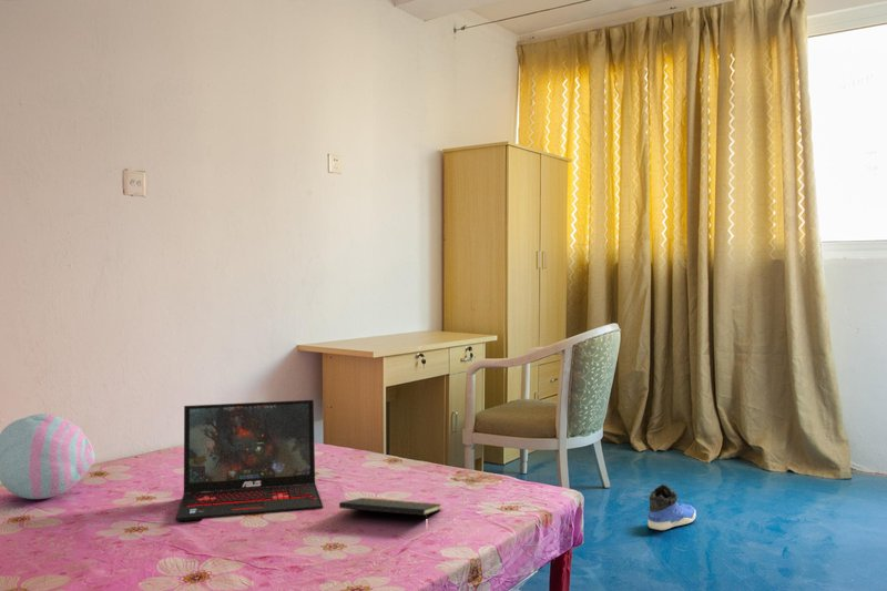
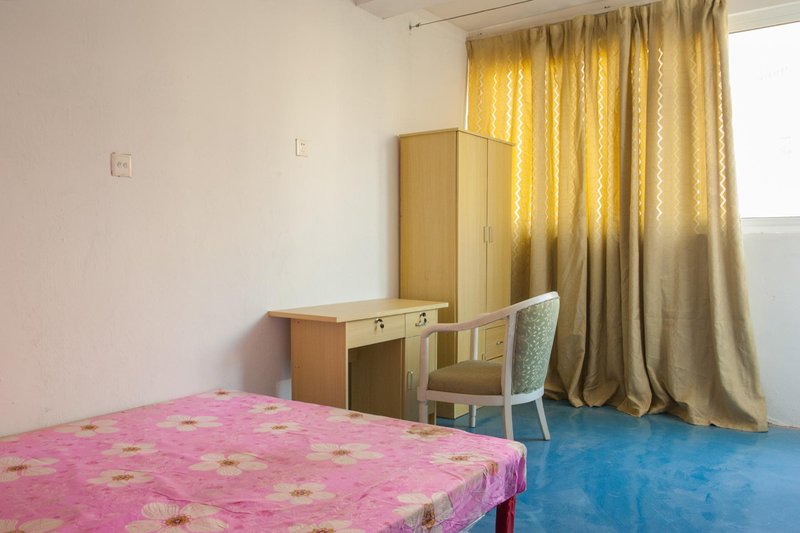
- laptop [175,399,324,522]
- cushion [0,412,96,500]
- sneaker [648,483,697,531]
- notepad [338,497,443,518]
